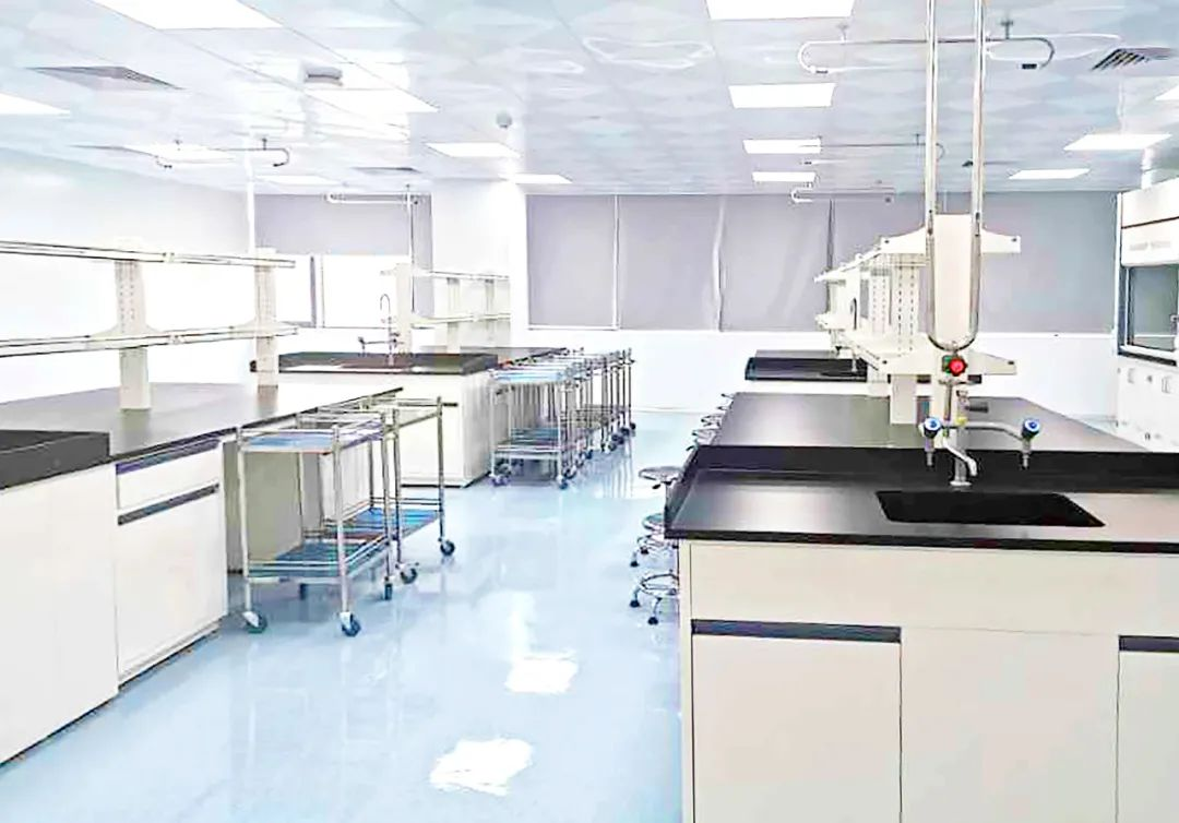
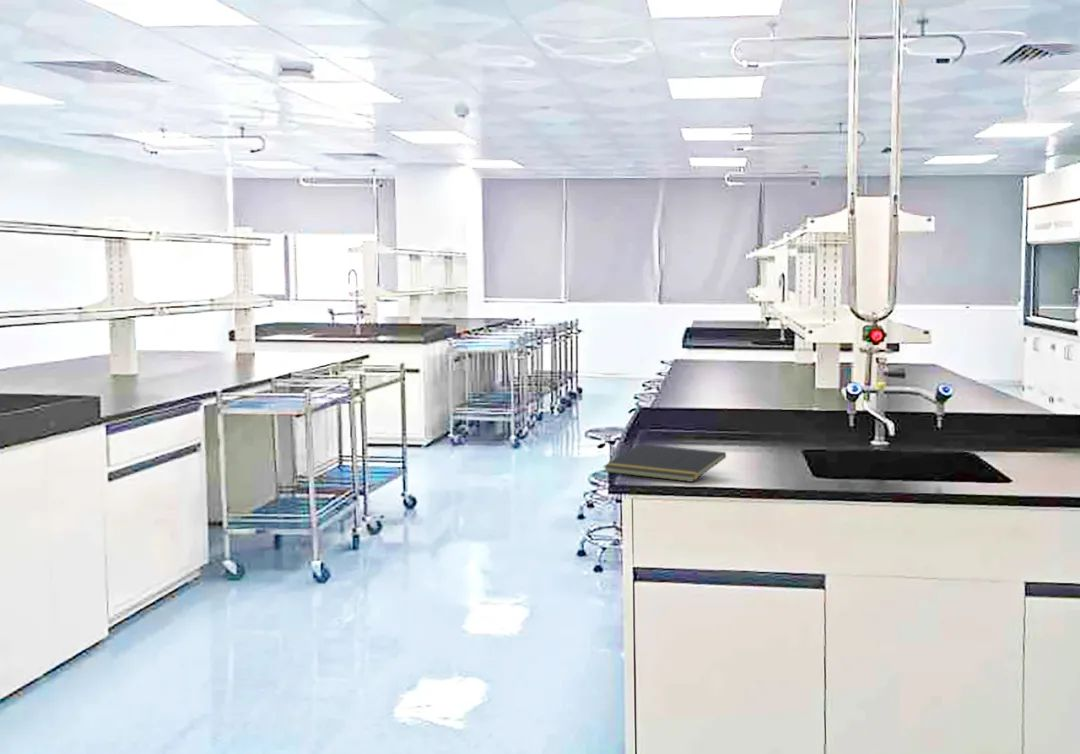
+ notepad [602,443,727,483]
